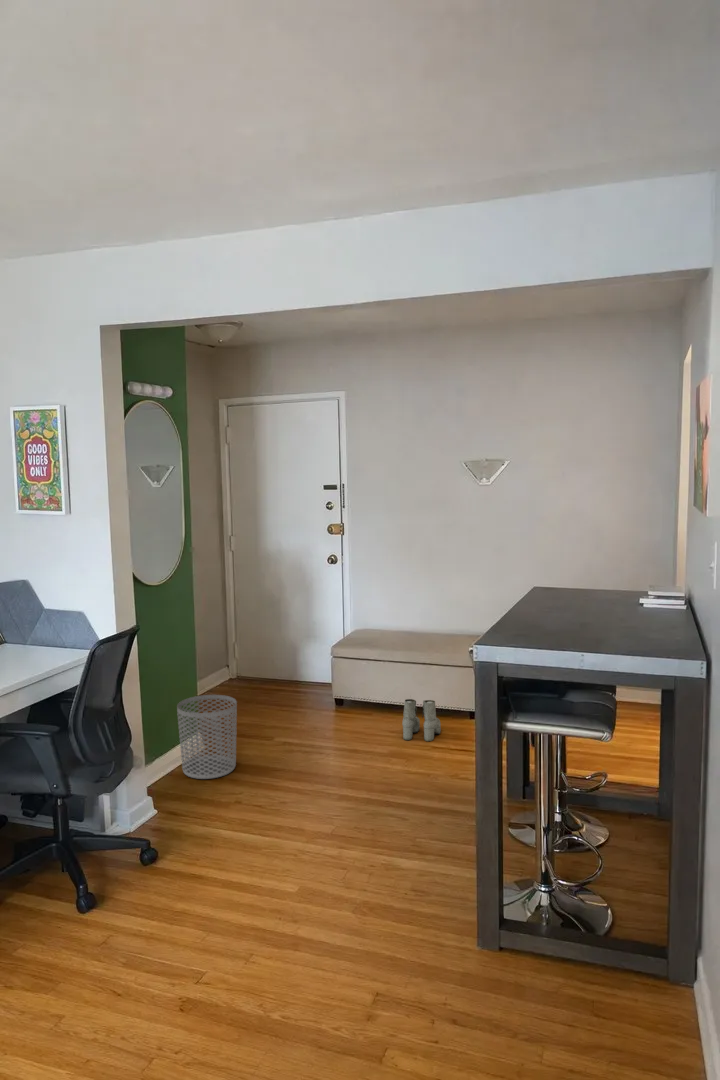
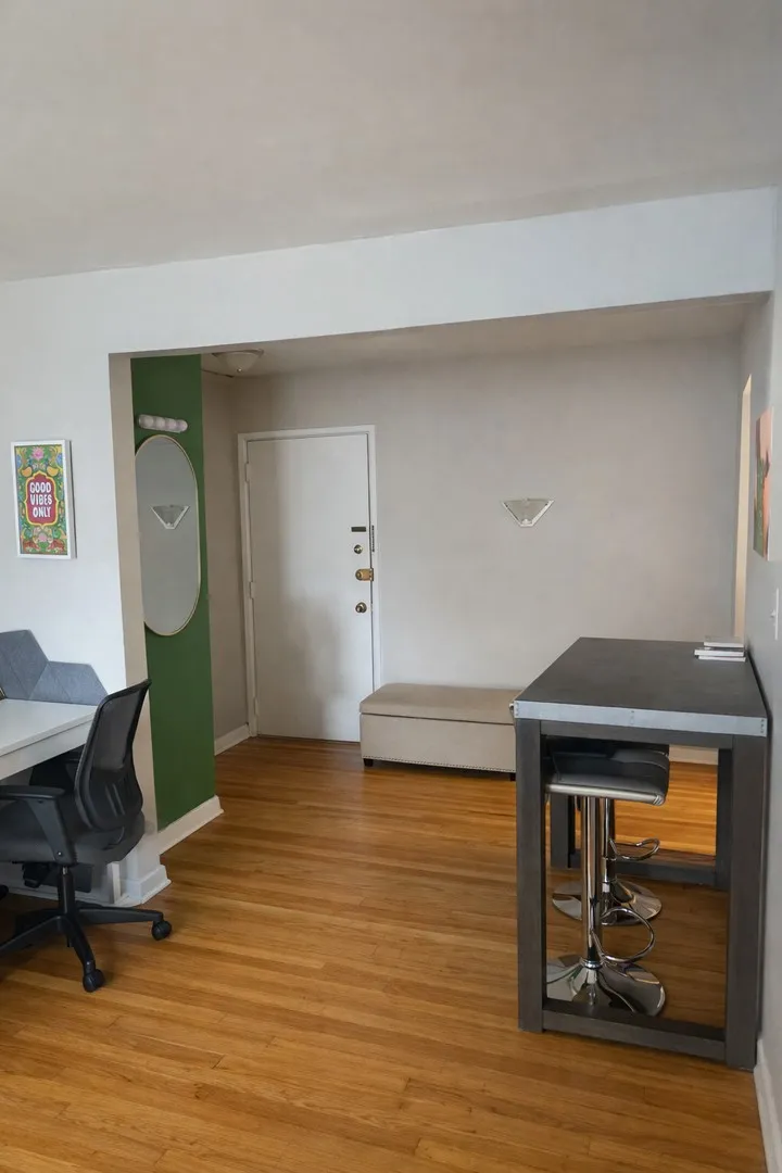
- boots [401,698,442,742]
- waste bin [176,694,238,780]
